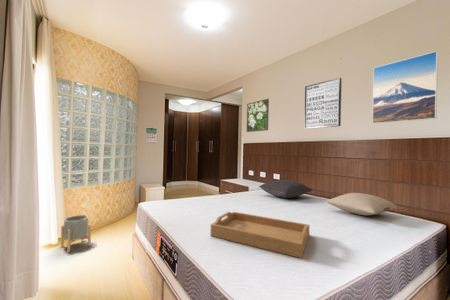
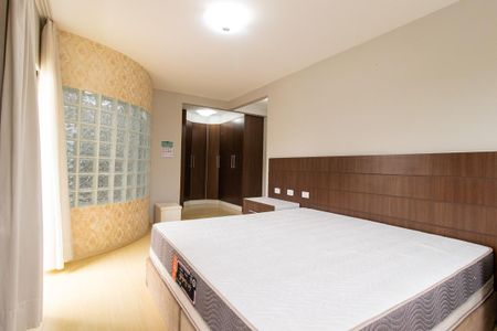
- pillow [325,192,398,216]
- planter [60,214,92,254]
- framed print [246,98,270,133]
- pillow [258,179,313,199]
- serving tray [210,211,311,259]
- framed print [371,50,439,125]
- wall art [303,77,342,130]
